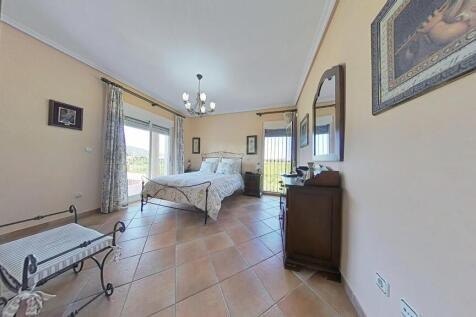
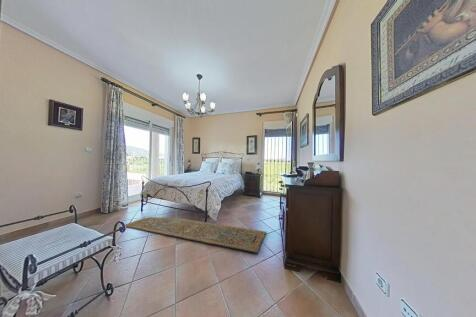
+ rug [124,216,268,254]
